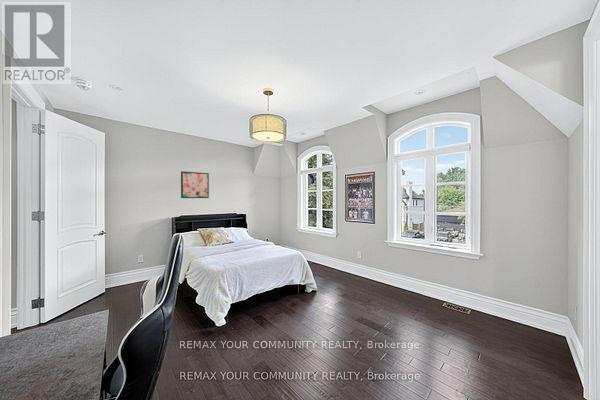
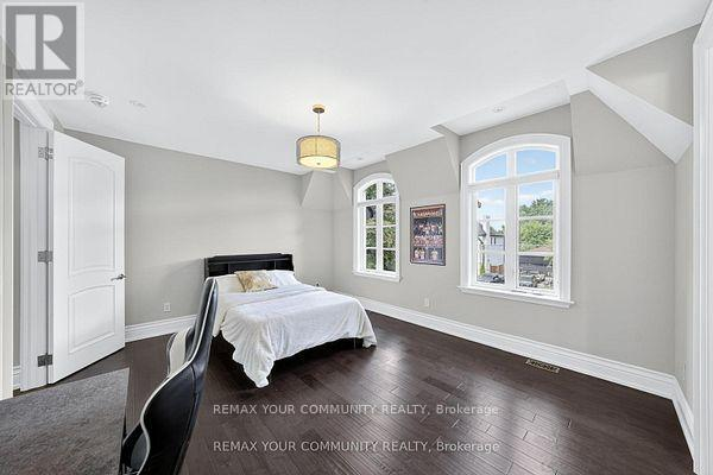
- wall art [180,170,210,199]
